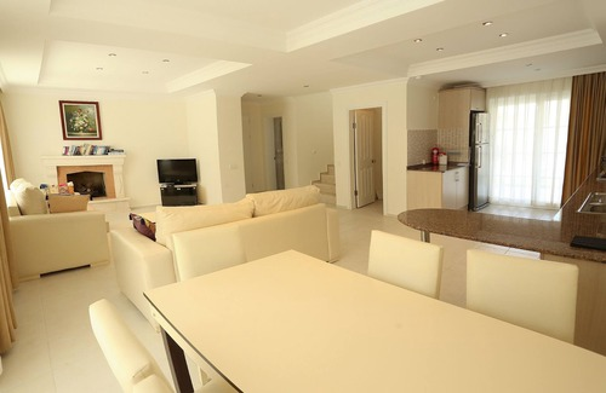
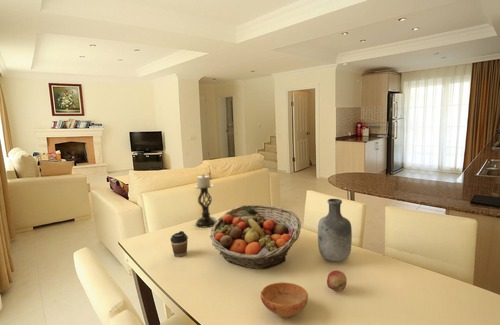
+ bowl [260,281,309,319]
+ fruit [326,270,348,292]
+ vase [317,198,353,262]
+ candle holder [194,173,218,228]
+ coffee cup [170,230,189,258]
+ fruit basket [209,204,302,270]
